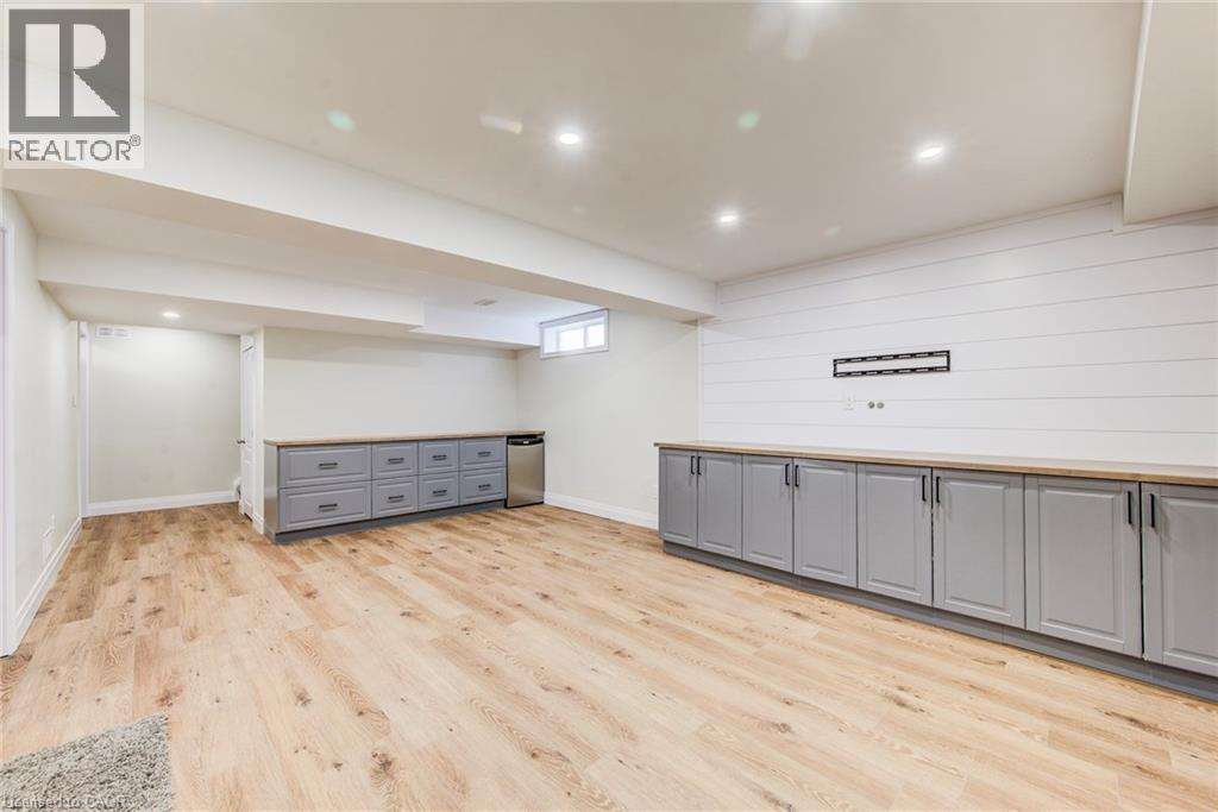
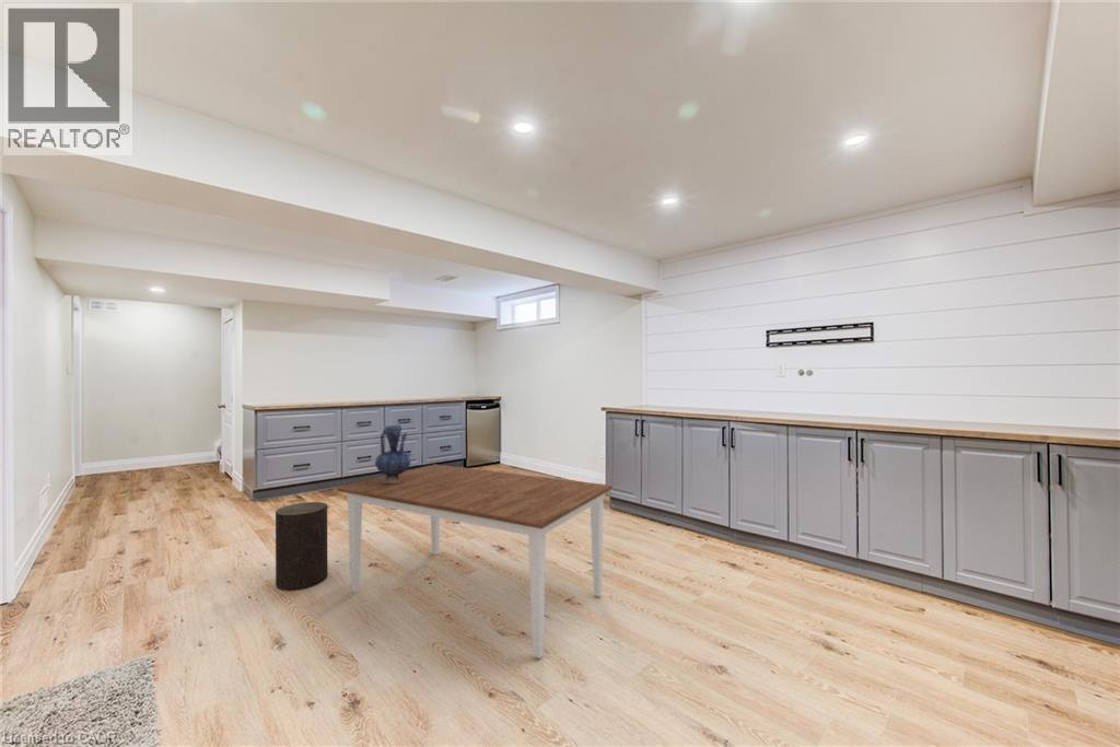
+ dining table [336,464,614,660]
+ vase [374,424,412,483]
+ stool [275,501,329,592]
